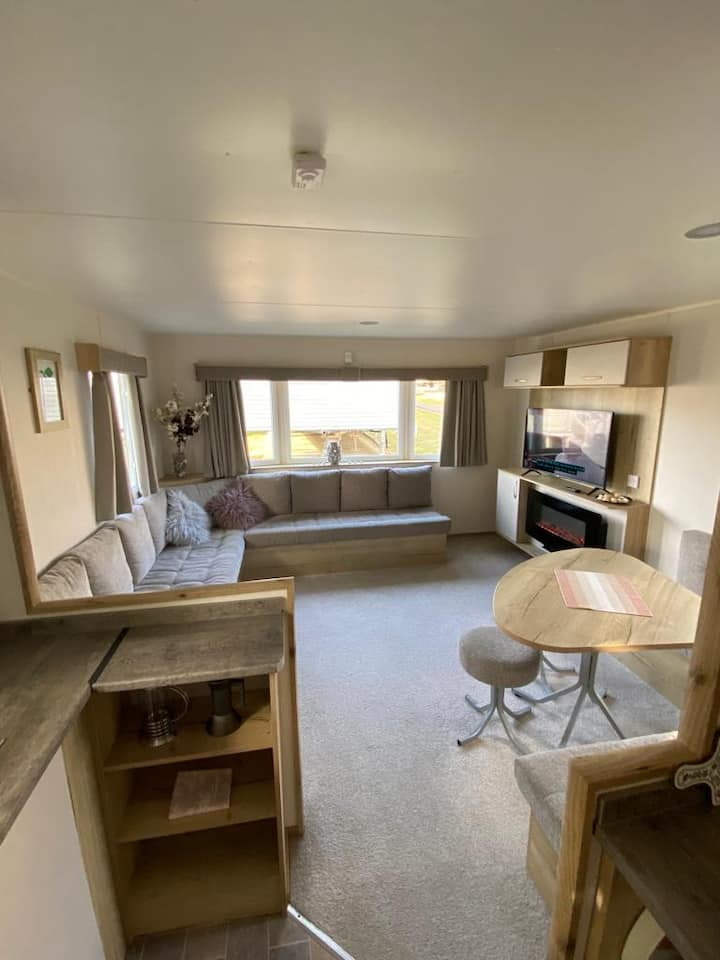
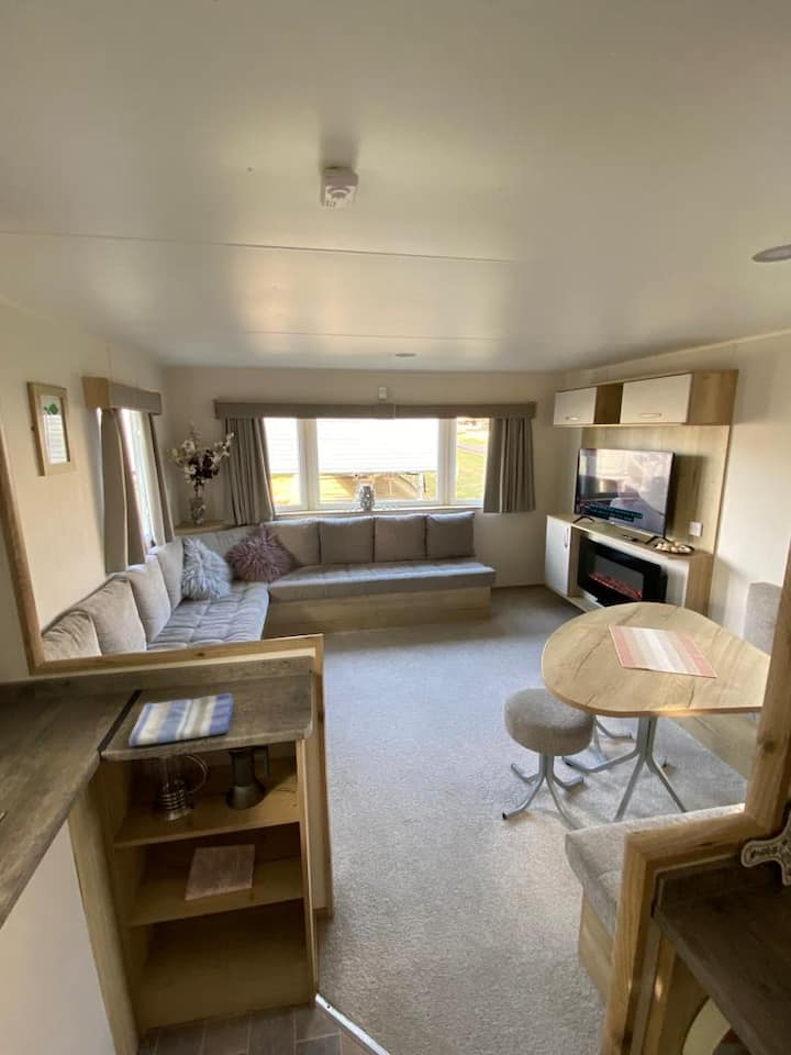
+ dish towel [127,692,235,747]
